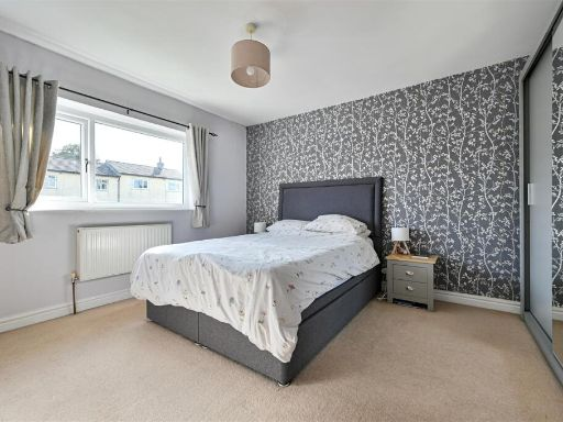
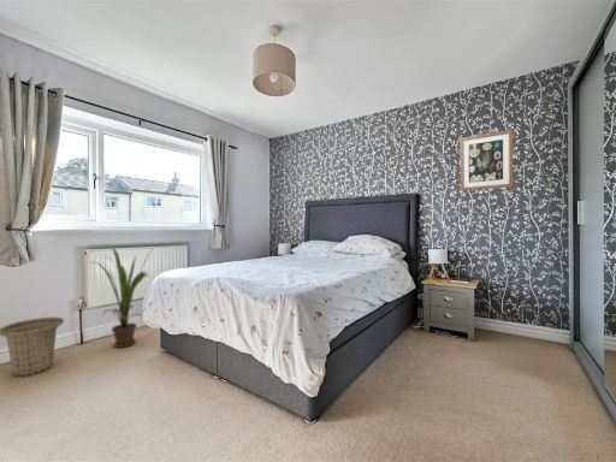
+ basket [0,316,65,378]
+ house plant [91,244,154,349]
+ wall art [460,129,514,191]
